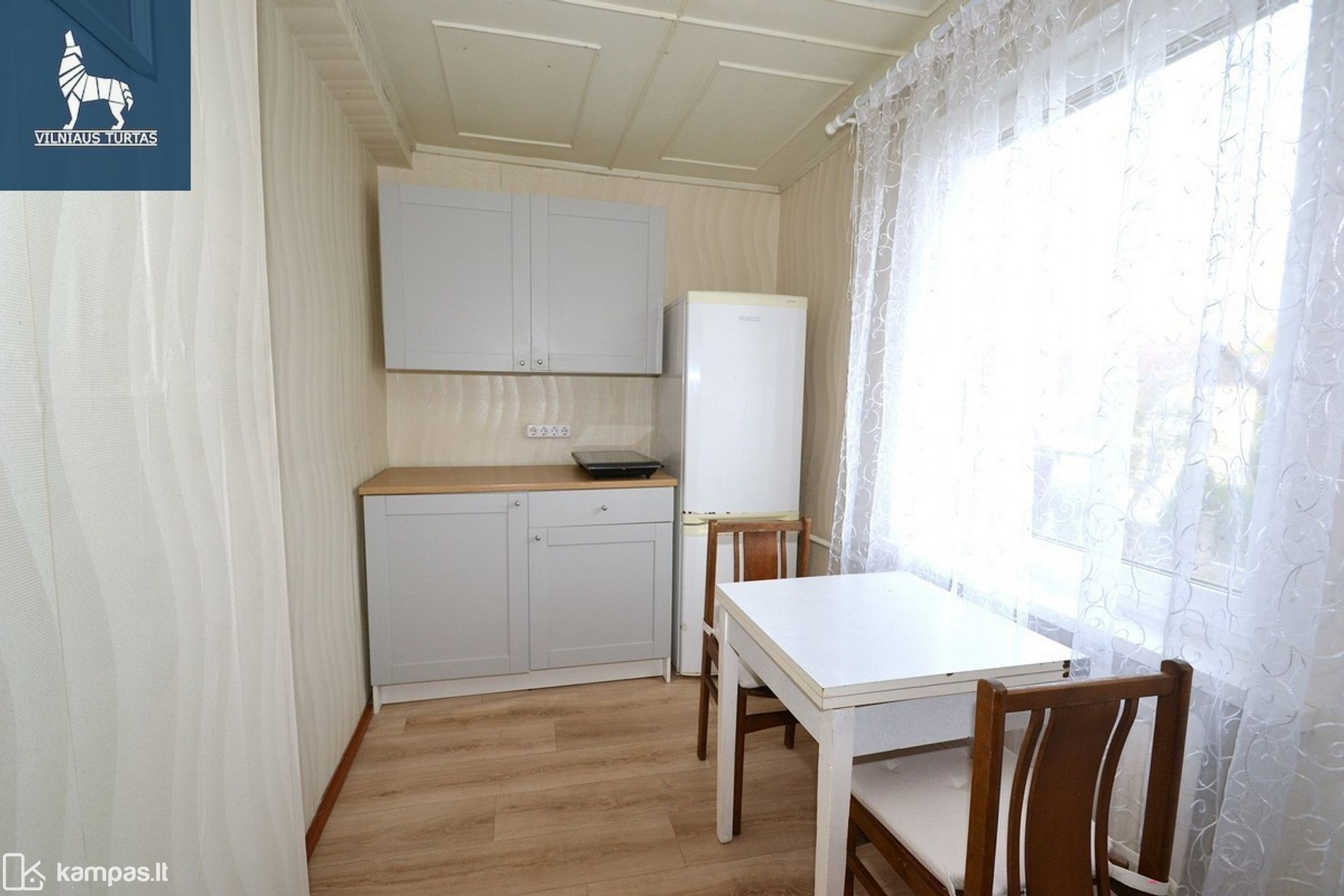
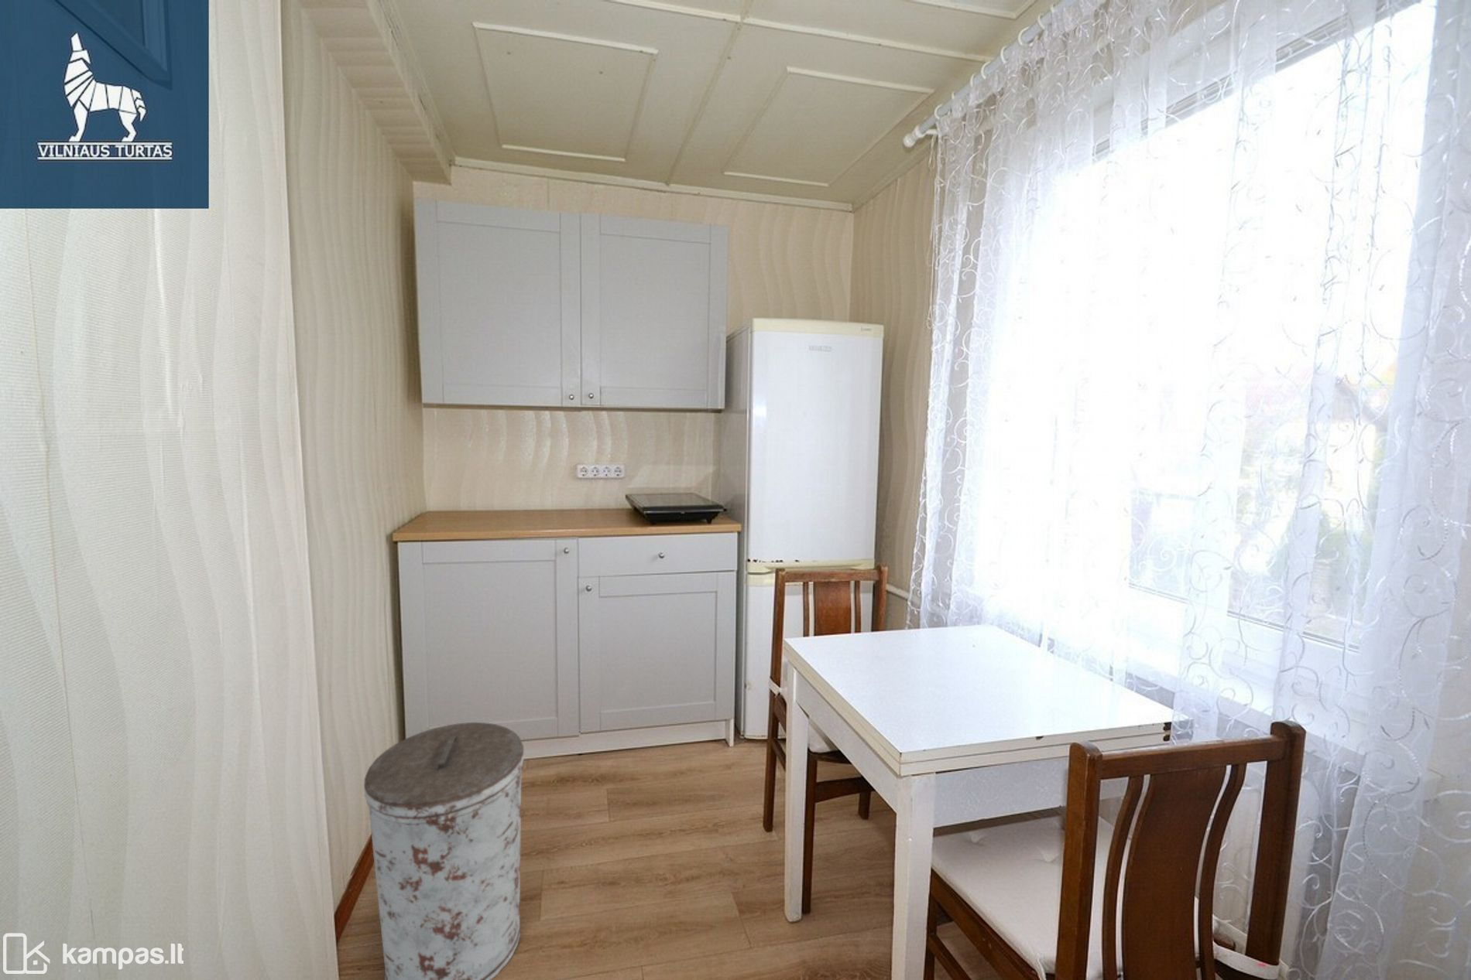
+ trash can [363,722,524,980]
